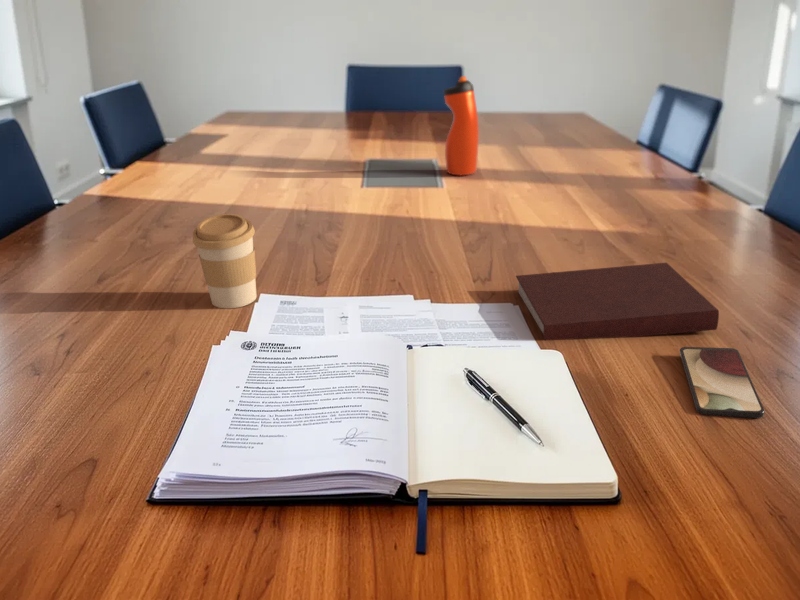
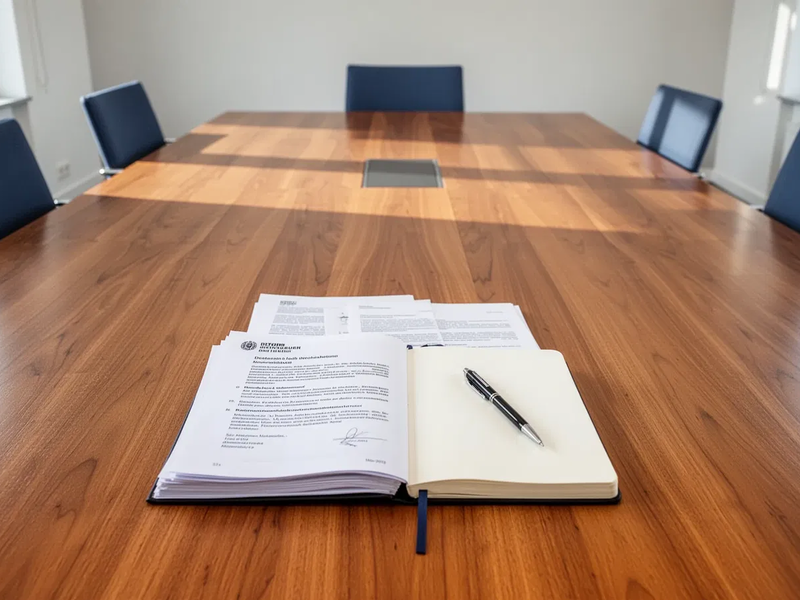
- water bottle [442,75,480,176]
- notebook [515,262,720,341]
- coffee cup [192,213,258,309]
- smartphone [679,346,765,419]
